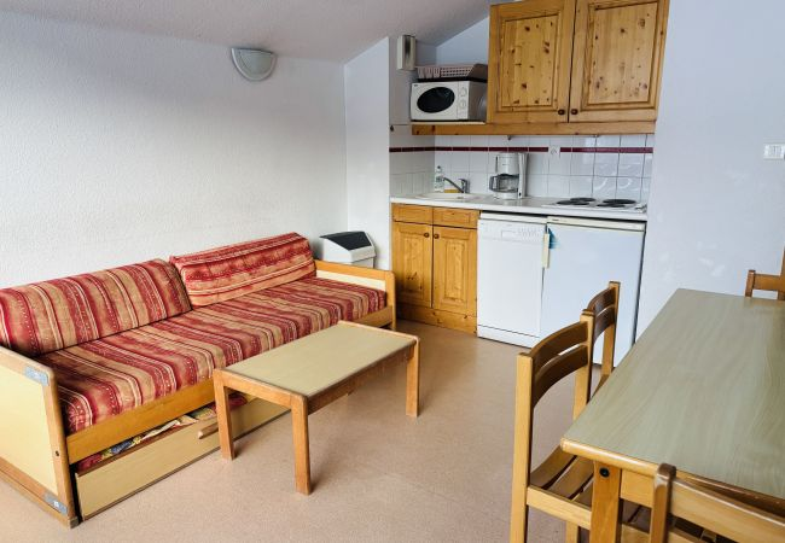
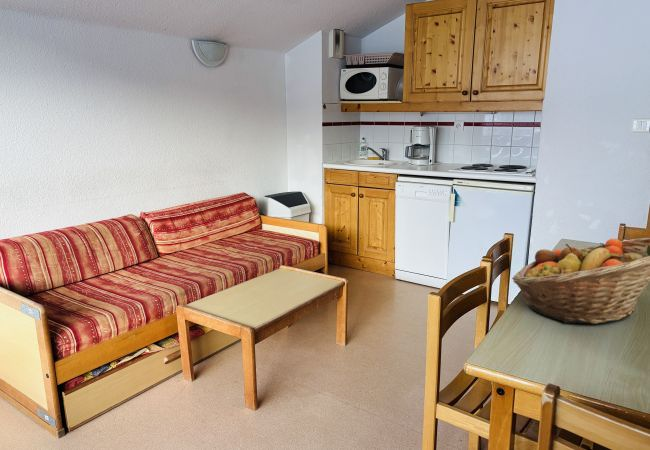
+ fruit basket [511,237,650,325]
